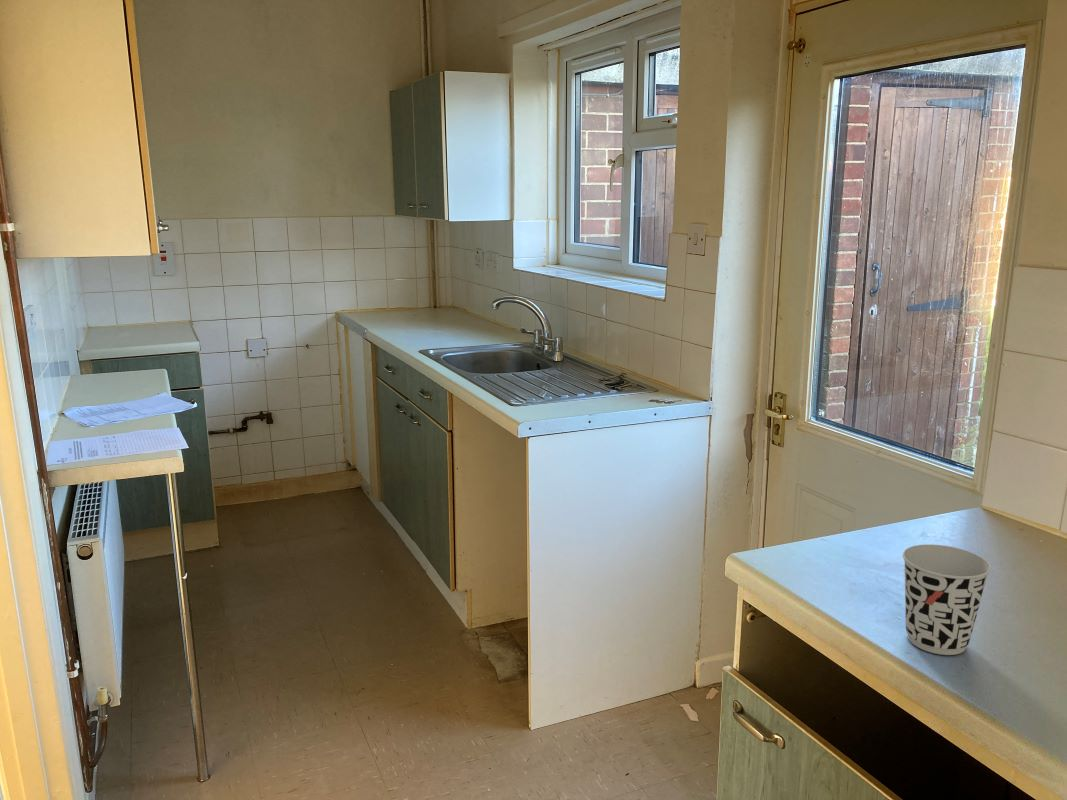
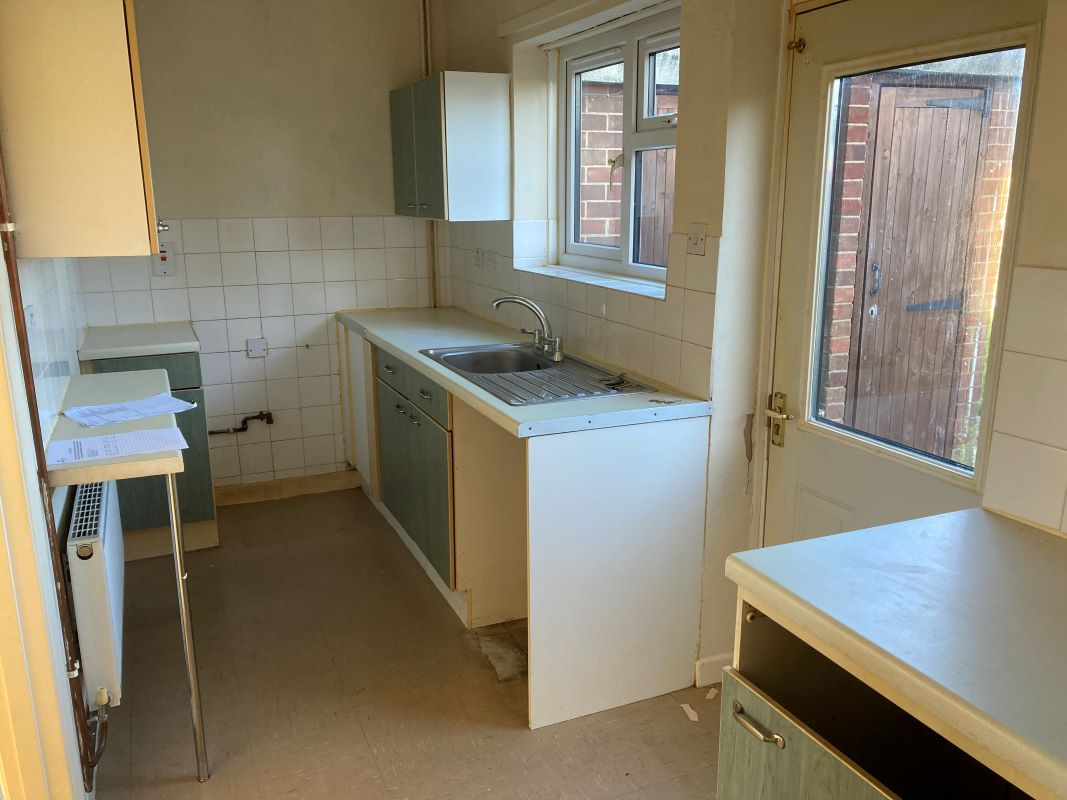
- cup [902,543,992,656]
